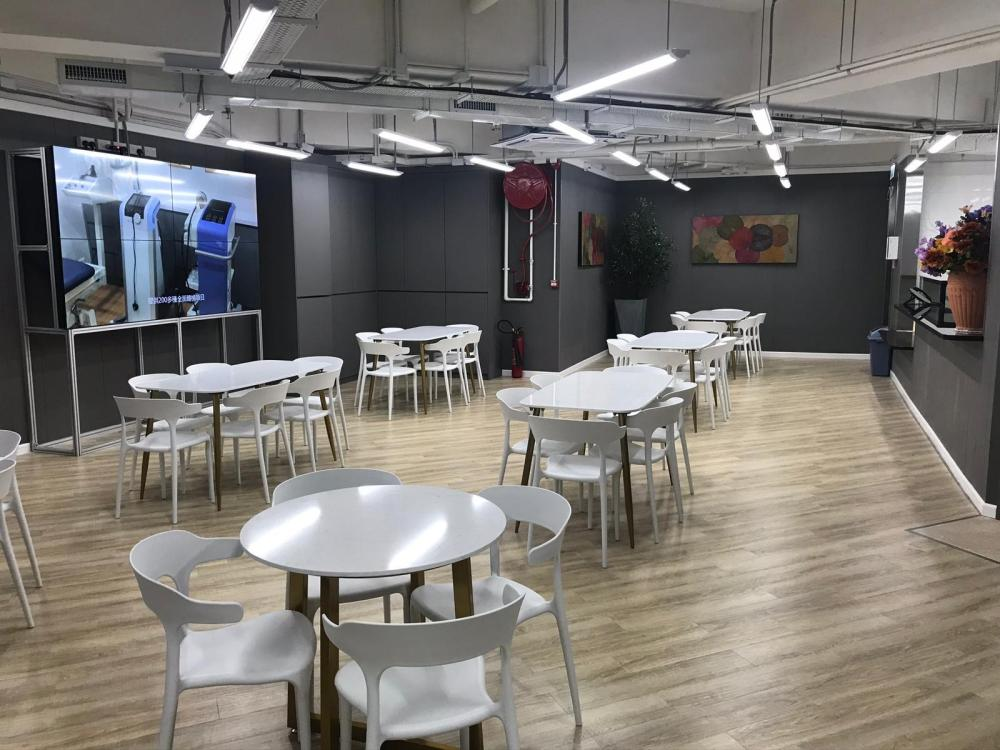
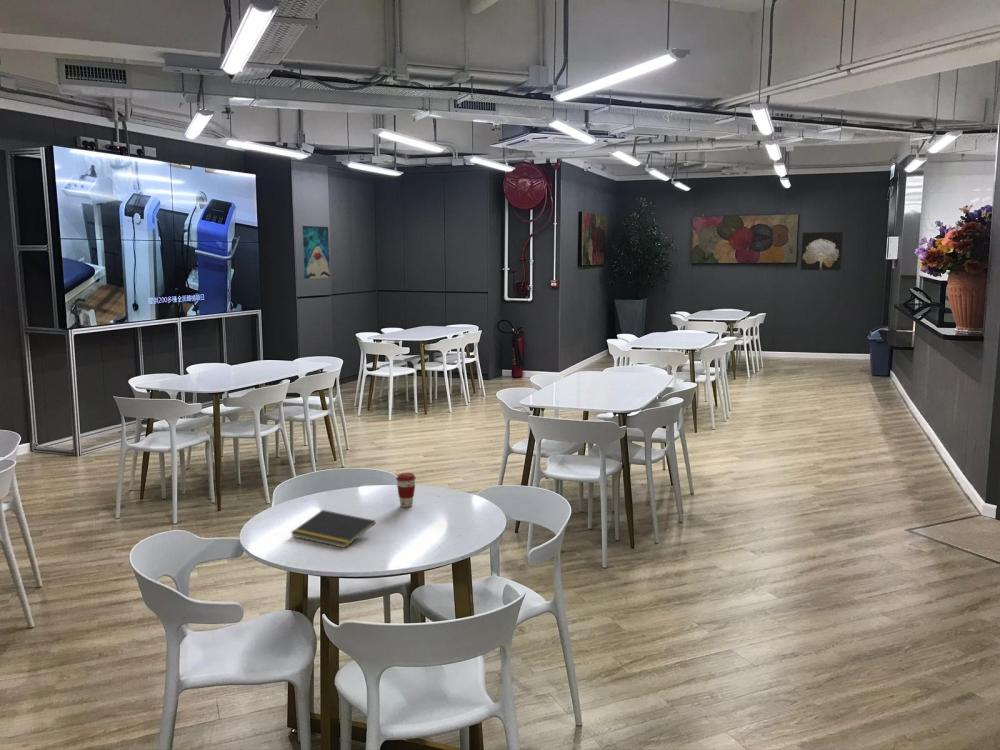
+ notepad [290,509,376,549]
+ wall art [302,225,331,280]
+ wall art [800,231,844,271]
+ coffee cup [395,472,417,508]
